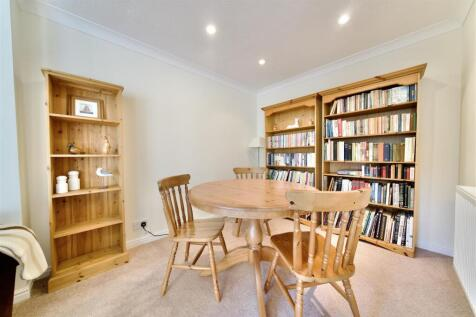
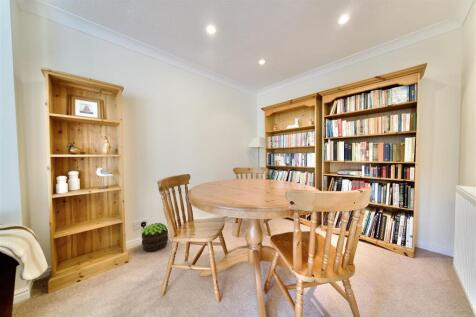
+ potted plant [140,222,169,253]
